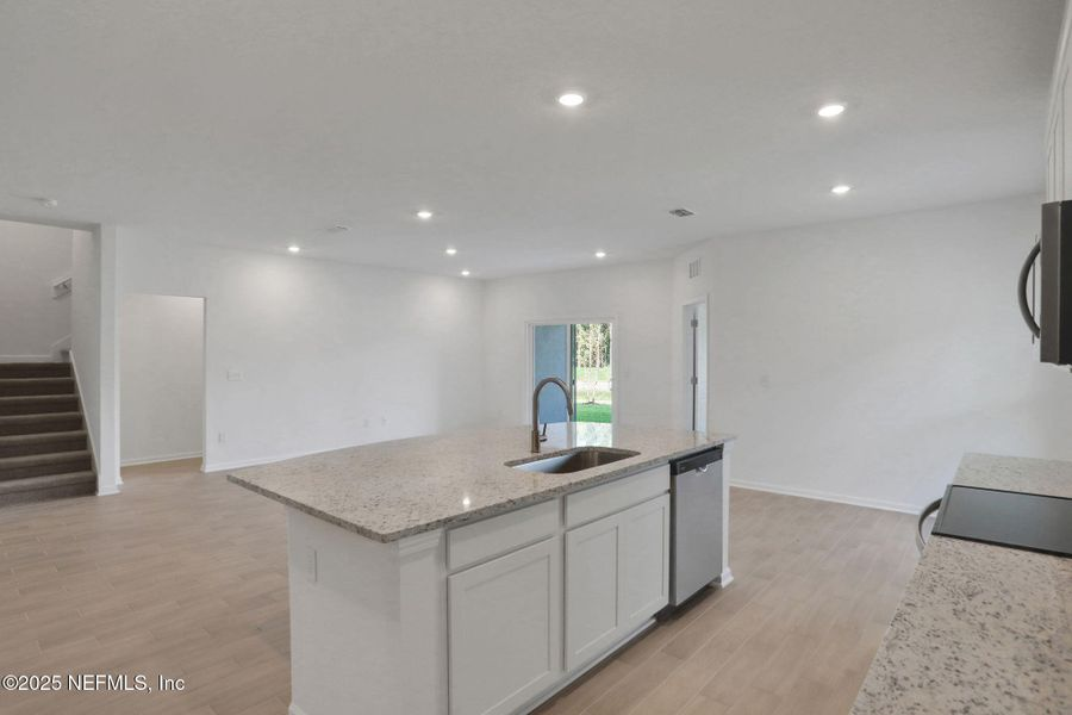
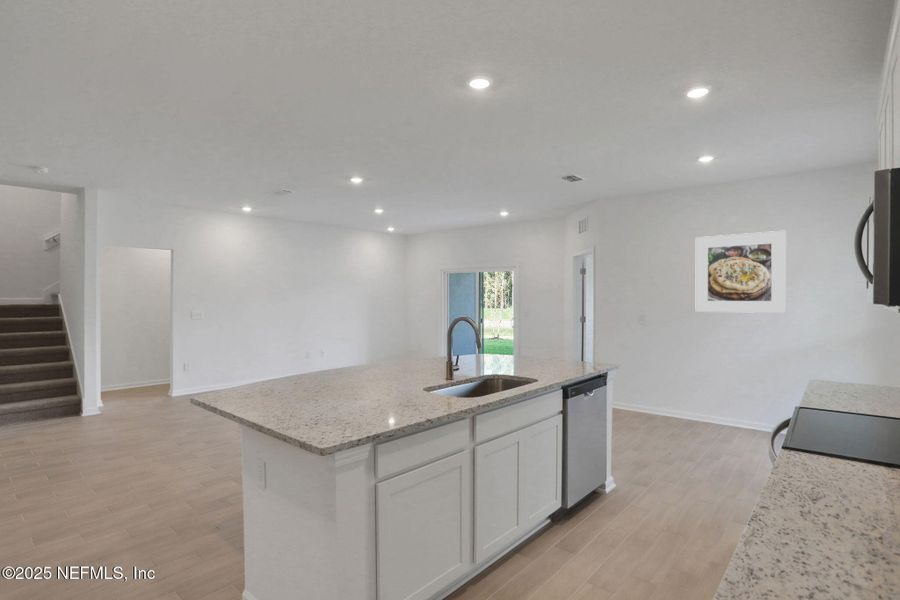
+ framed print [695,230,787,314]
